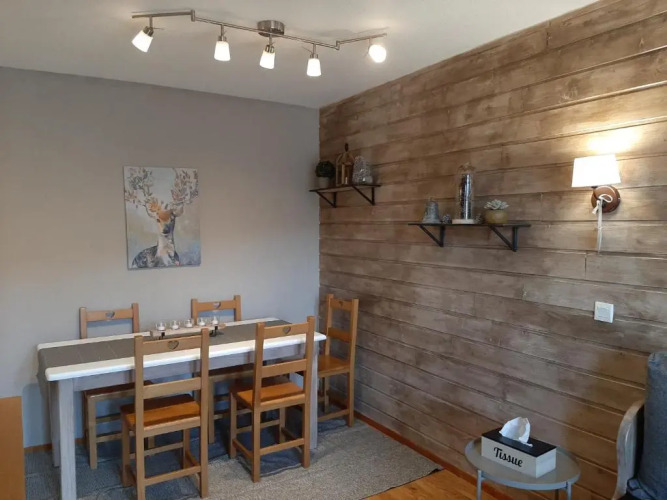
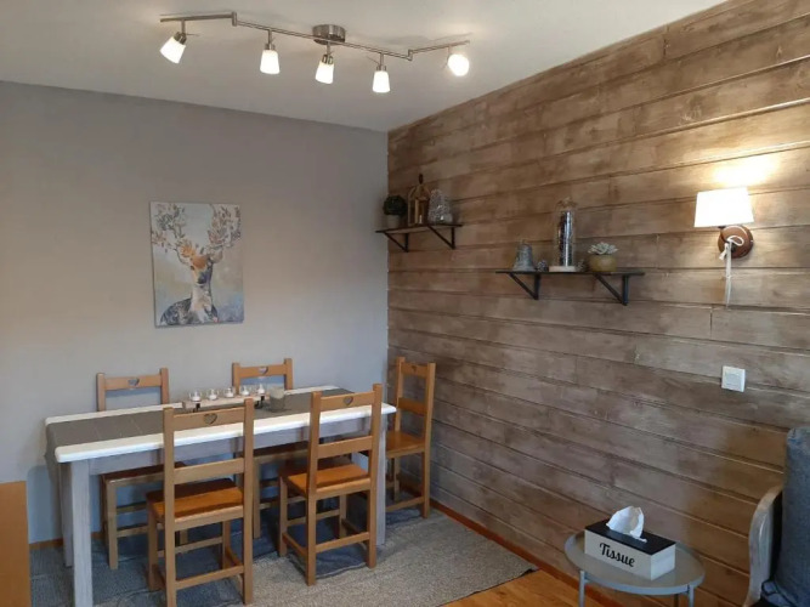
+ mug [268,385,294,413]
